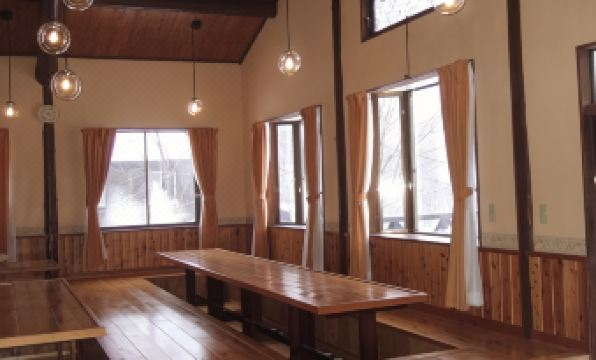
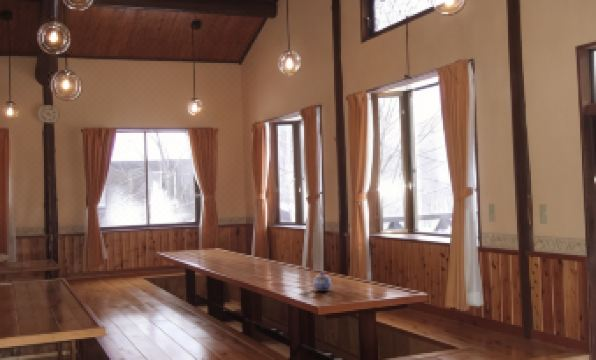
+ teapot [312,272,332,292]
